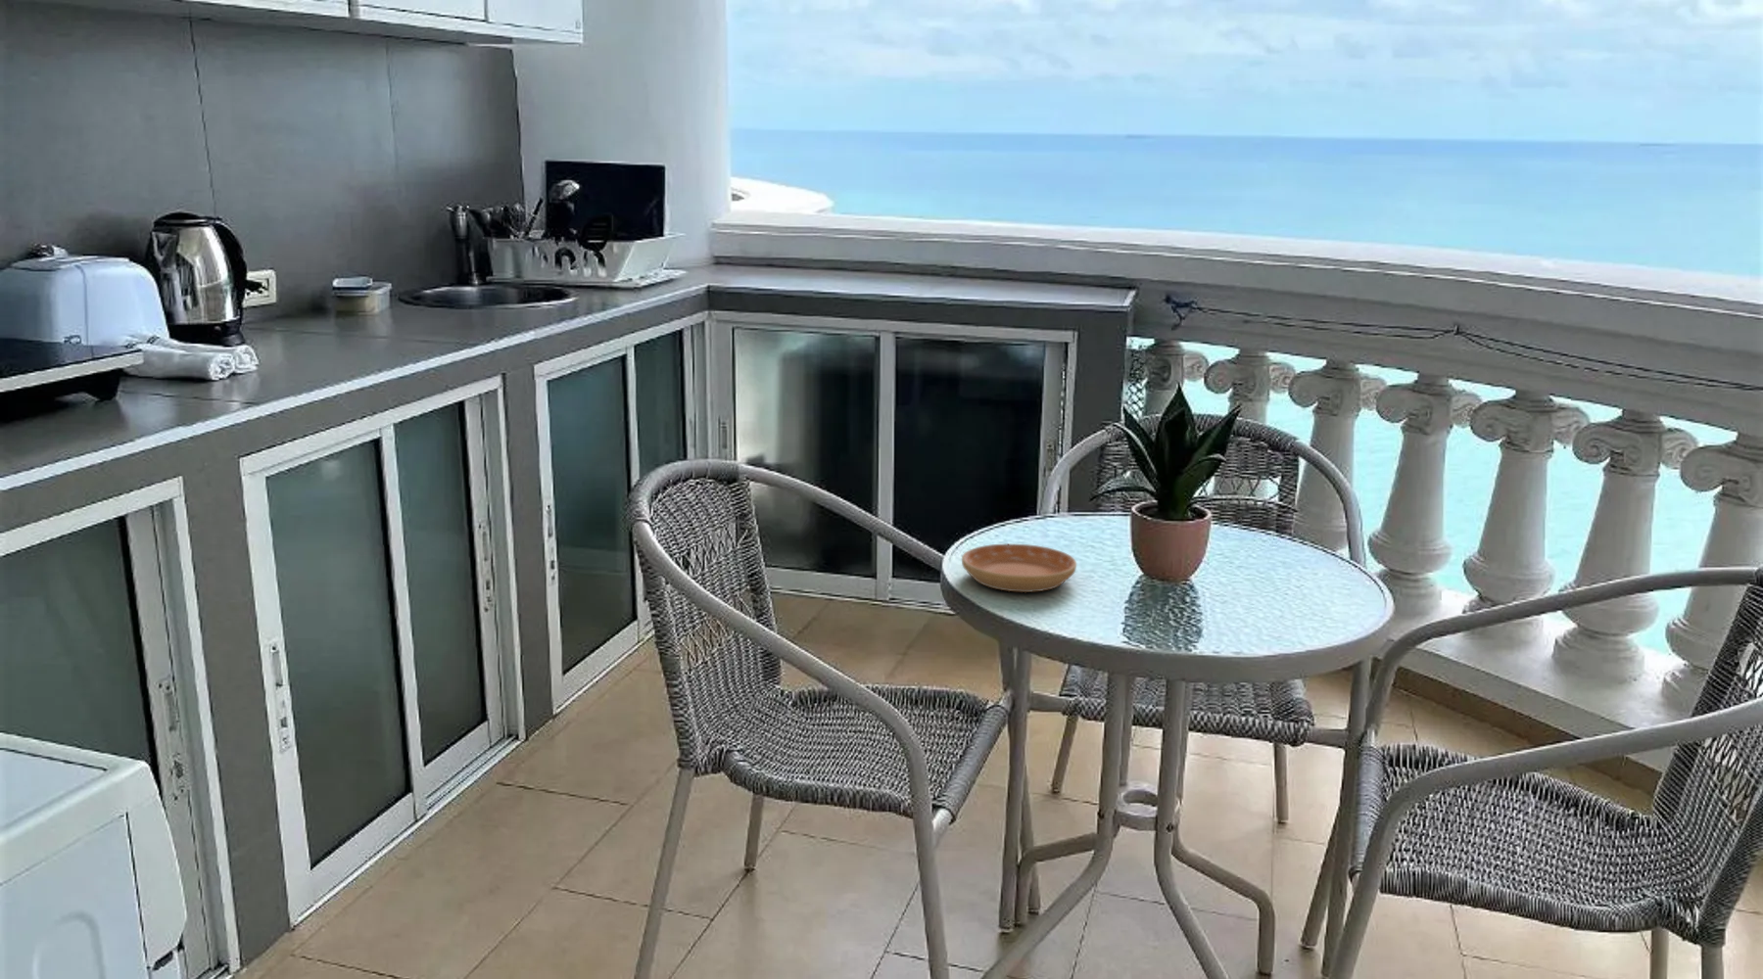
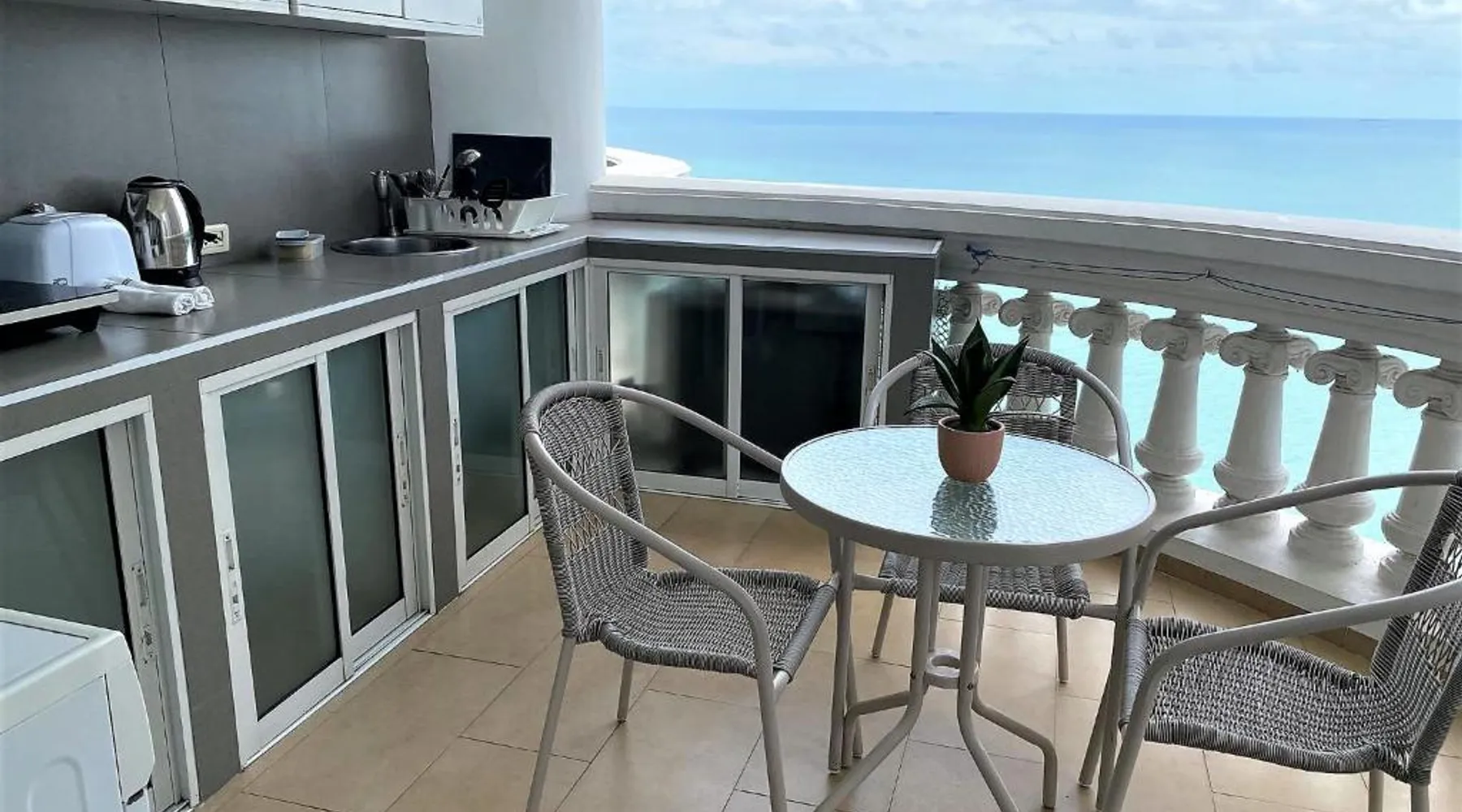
- saucer [961,544,1077,593]
